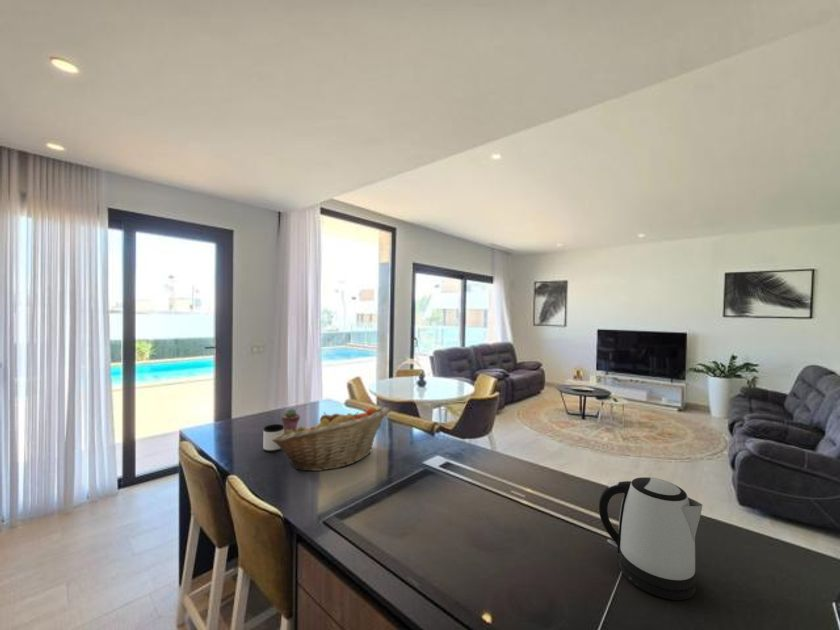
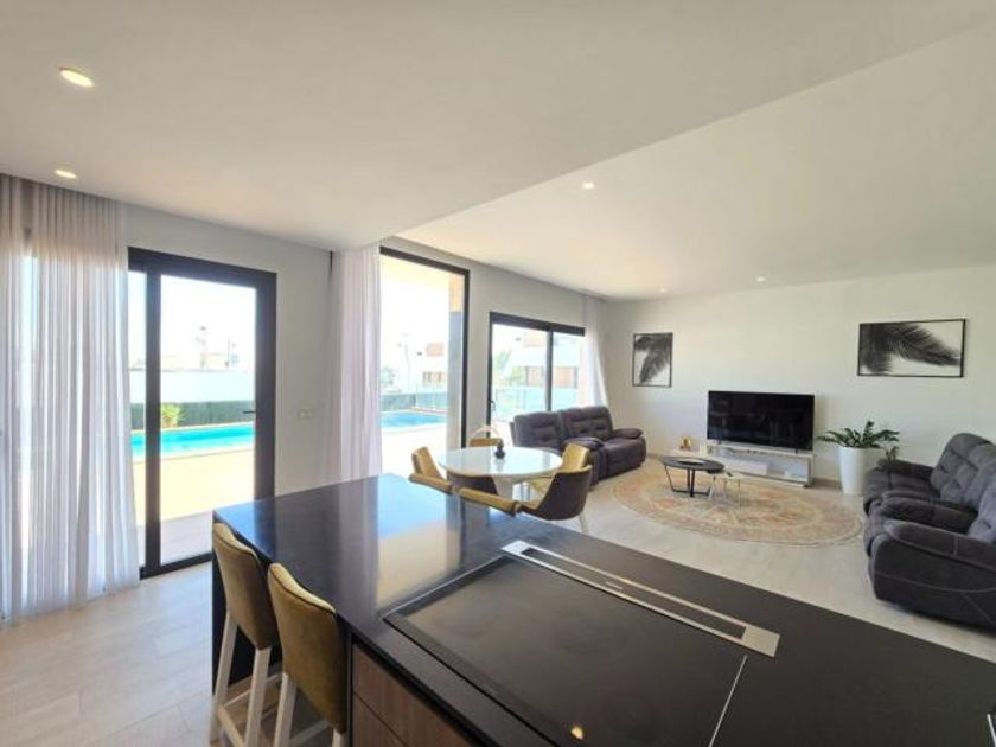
- kettle [598,476,703,601]
- potted succulent [280,407,301,433]
- fruit basket [272,406,390,472]
- mug [262,423,285,453]
